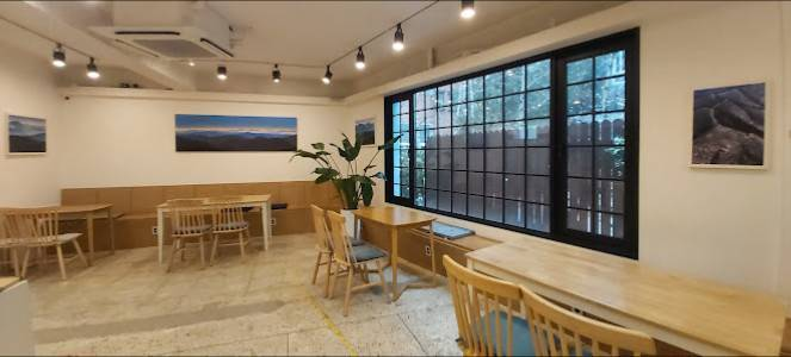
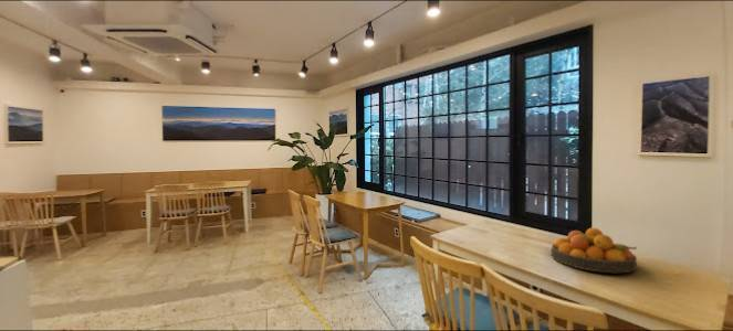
+ fruit bowl [549,226,638,274]
